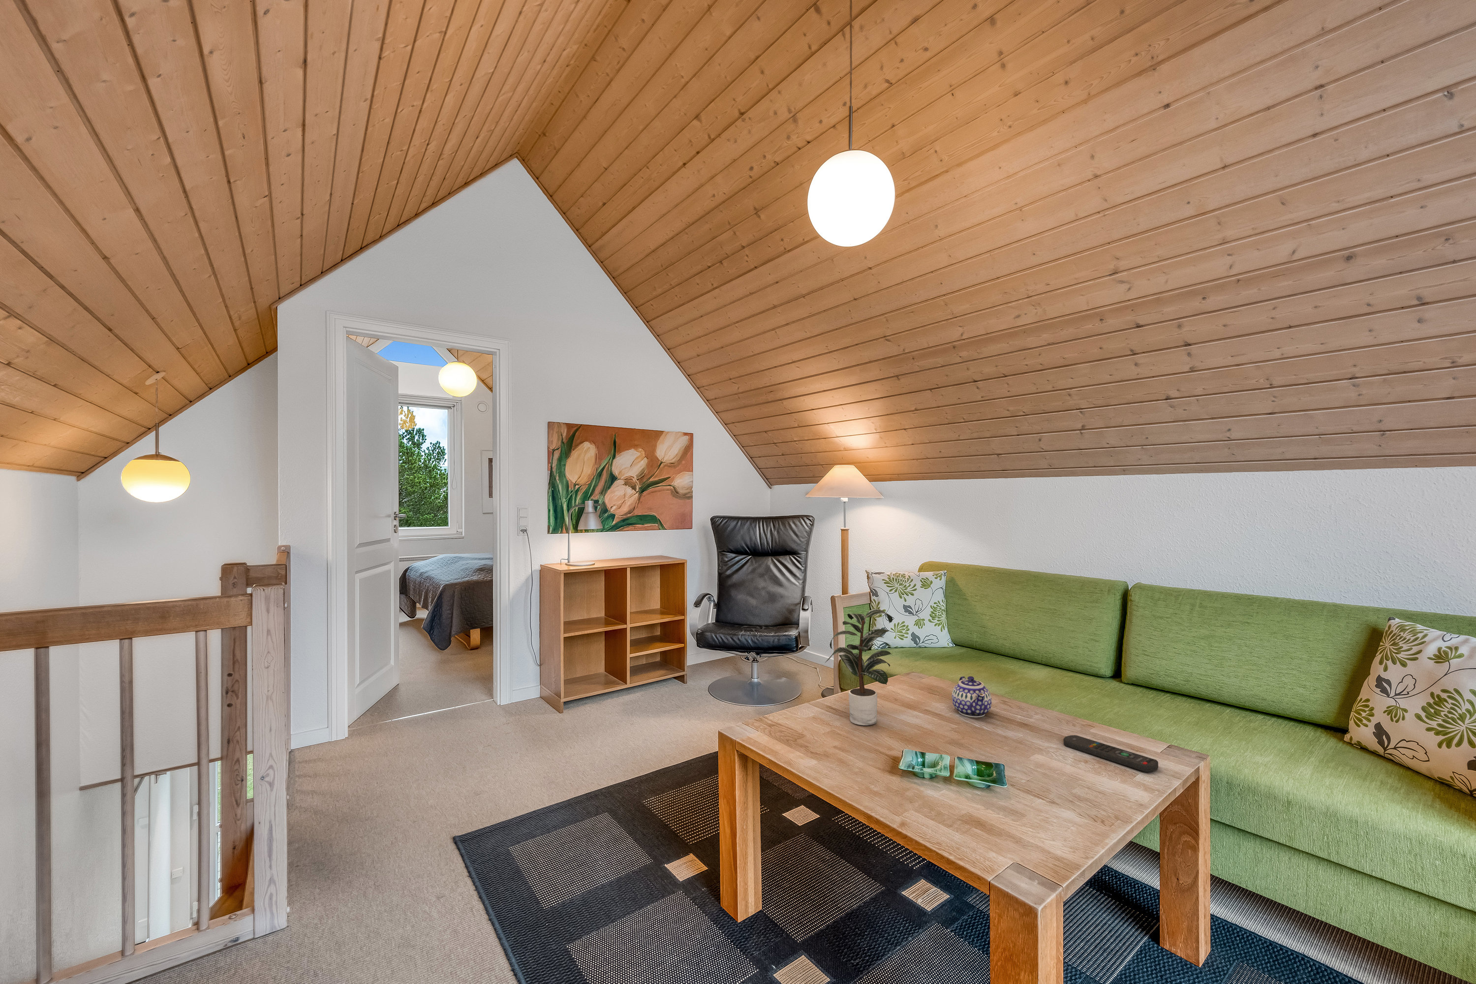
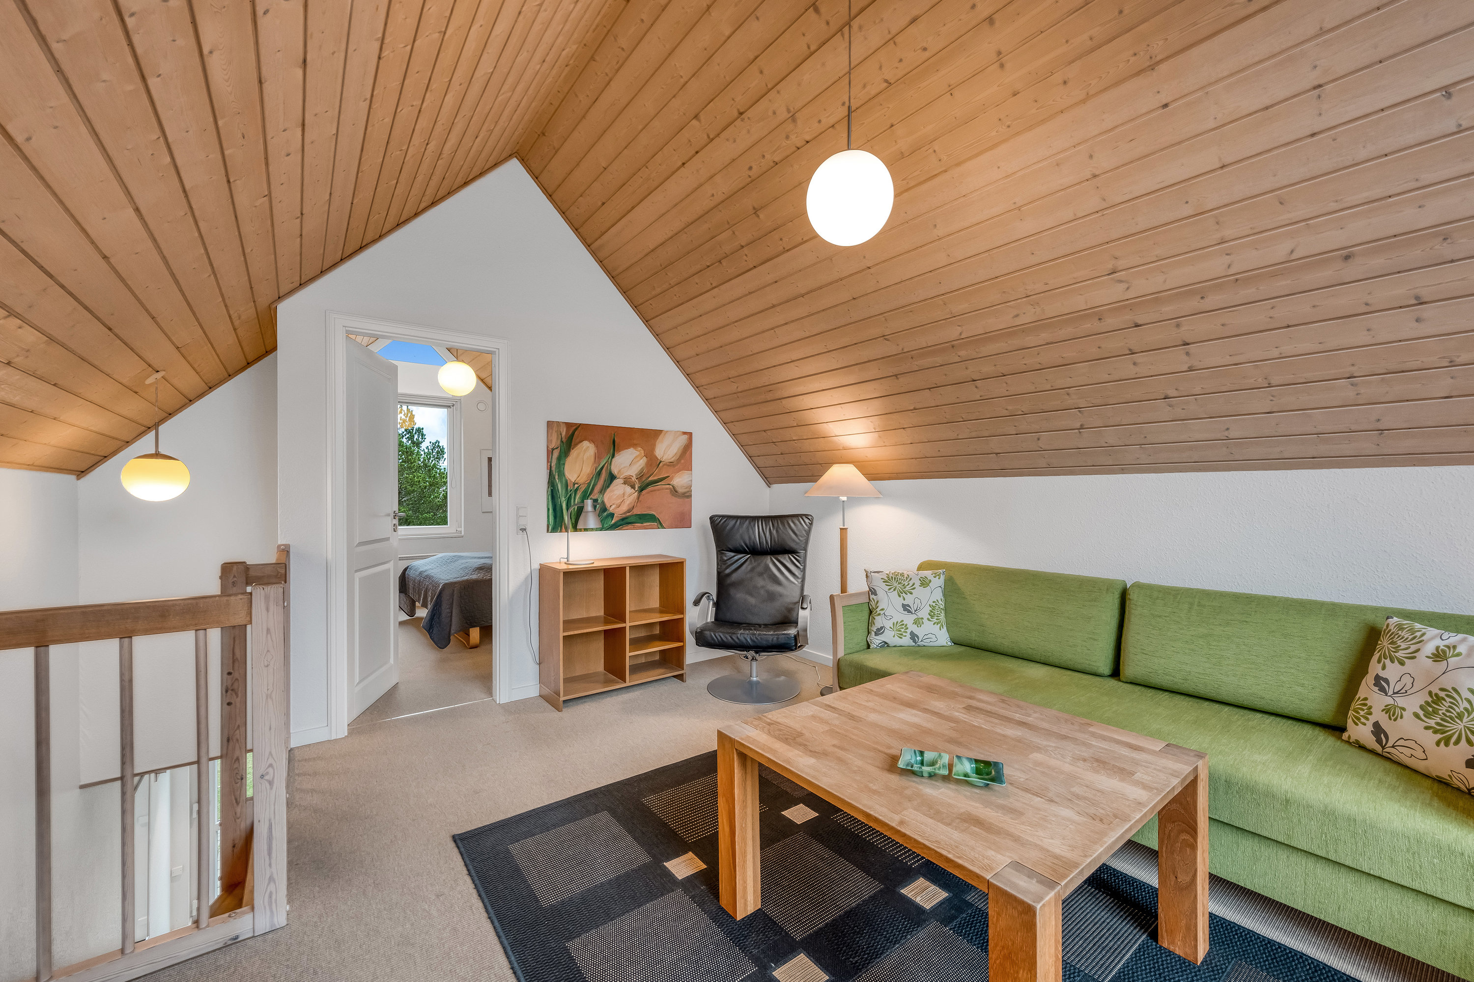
- potted plant [825,608,893,726]
- remote control [1063,735,1159,772]
- teapot [951,675,993,718]
